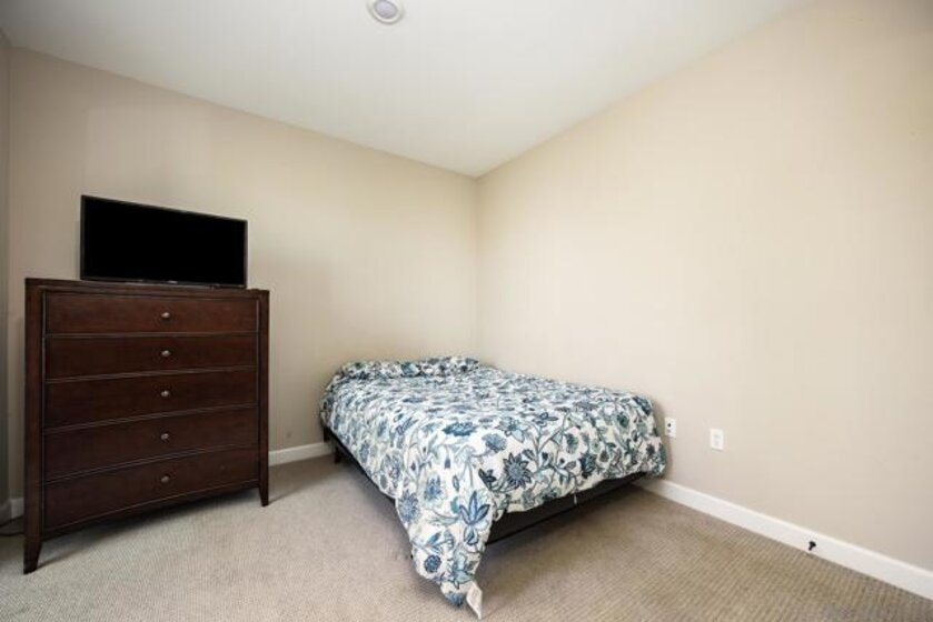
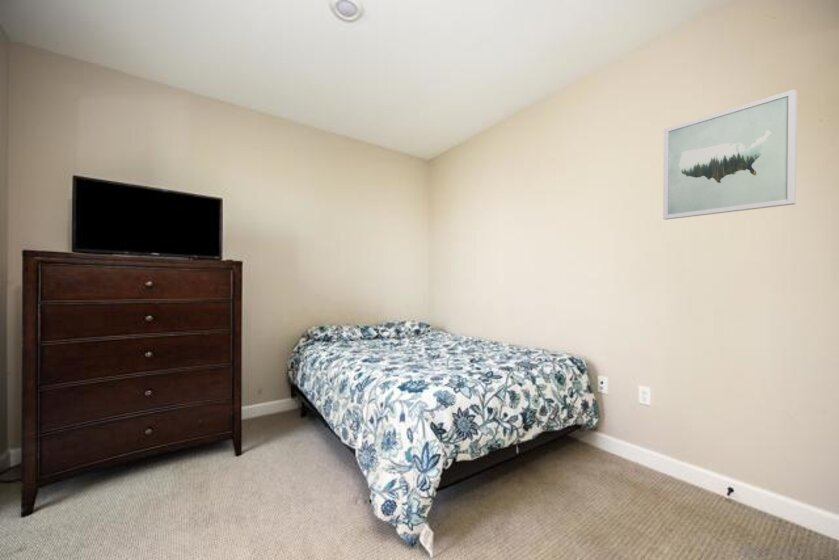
+ wall art [662,88,798,221]
